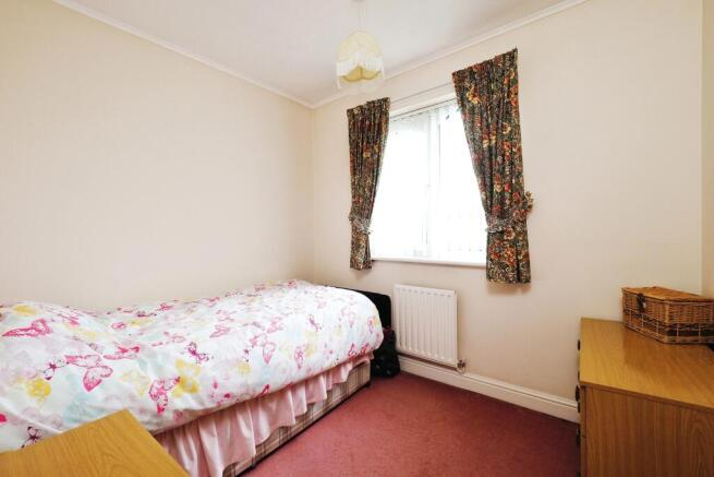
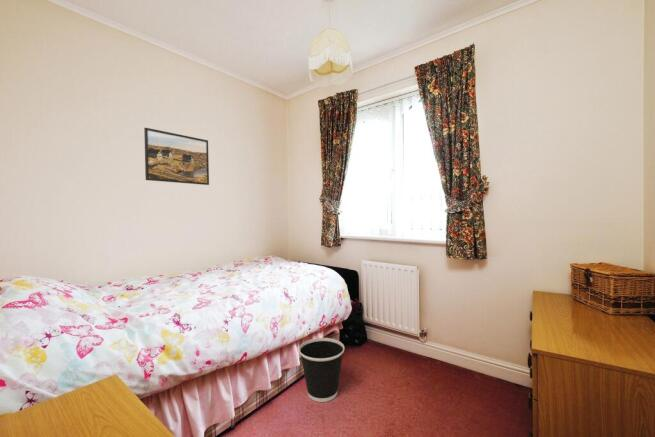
+ wastebasket [298,337,345,403]
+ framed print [143,127,210,186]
